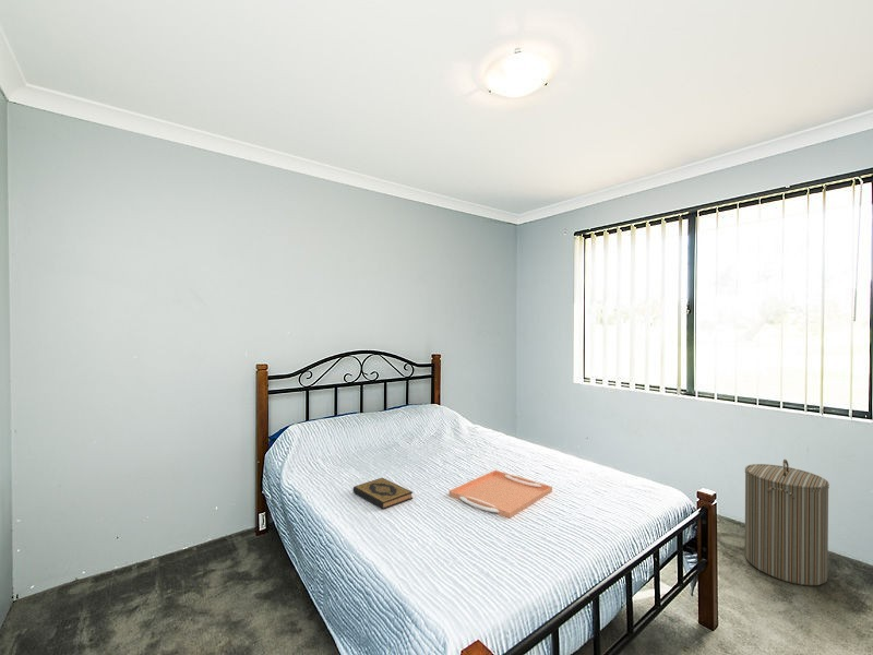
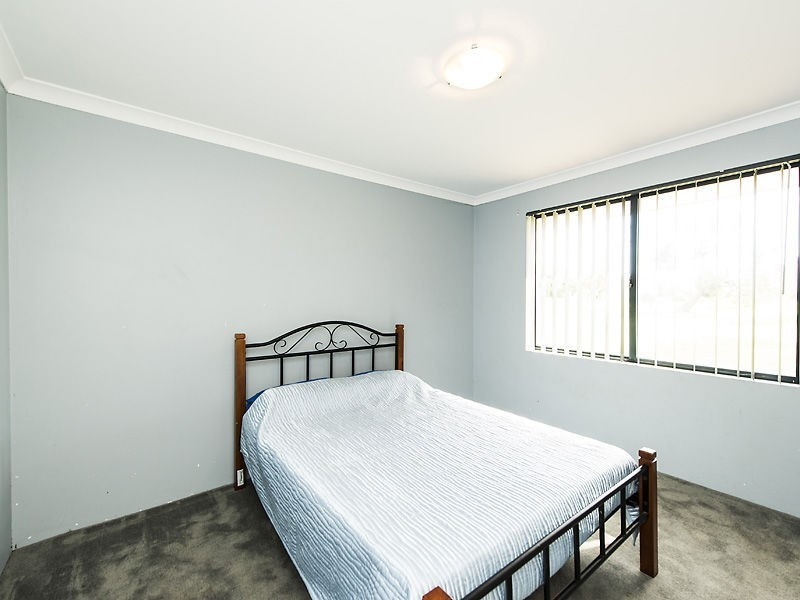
- laundry hamper [744,458,830,587]
- hardback book [352,477,414,510]
- serving tray [449,469,553,519]
